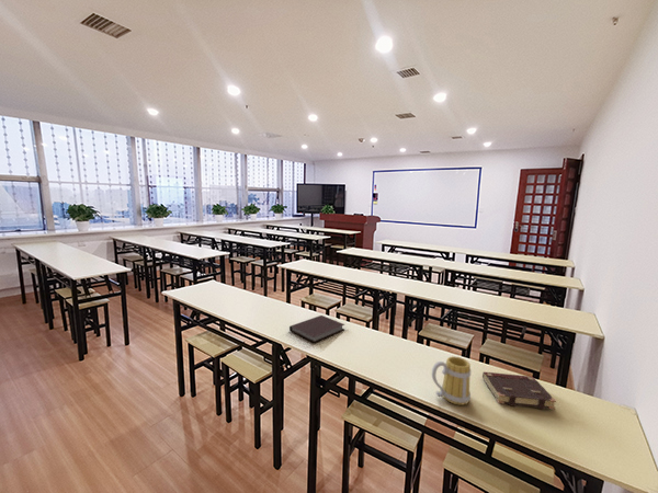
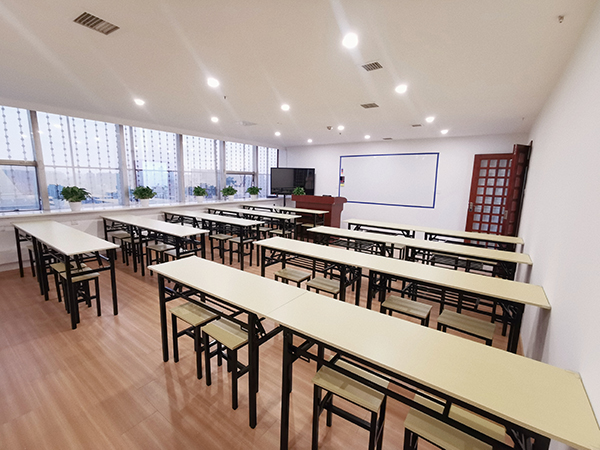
- mug [431,355,472,405]
- notebook [288,314,345,344]
- book [481,371,557,411]
